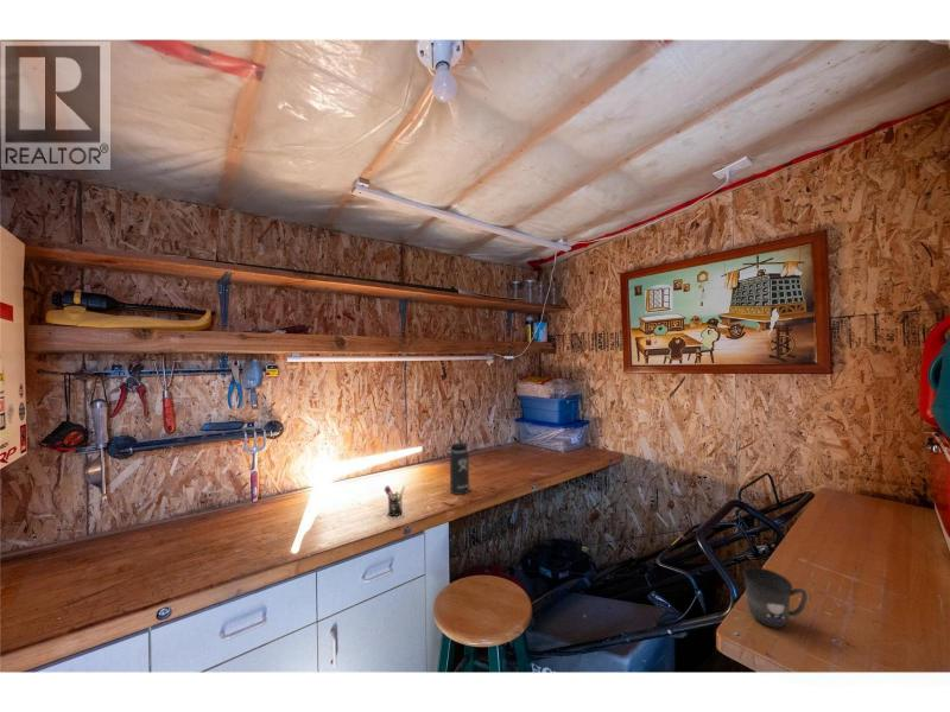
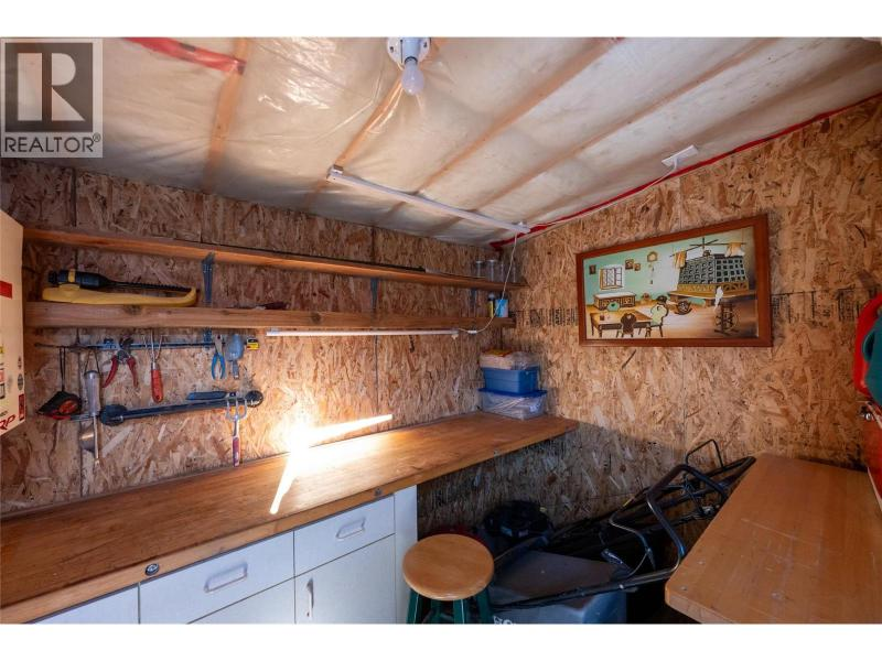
- pen holder [384,484,406,517]
- mug [741,566,809,629]
- thermos bottle [444,434,470,496]
